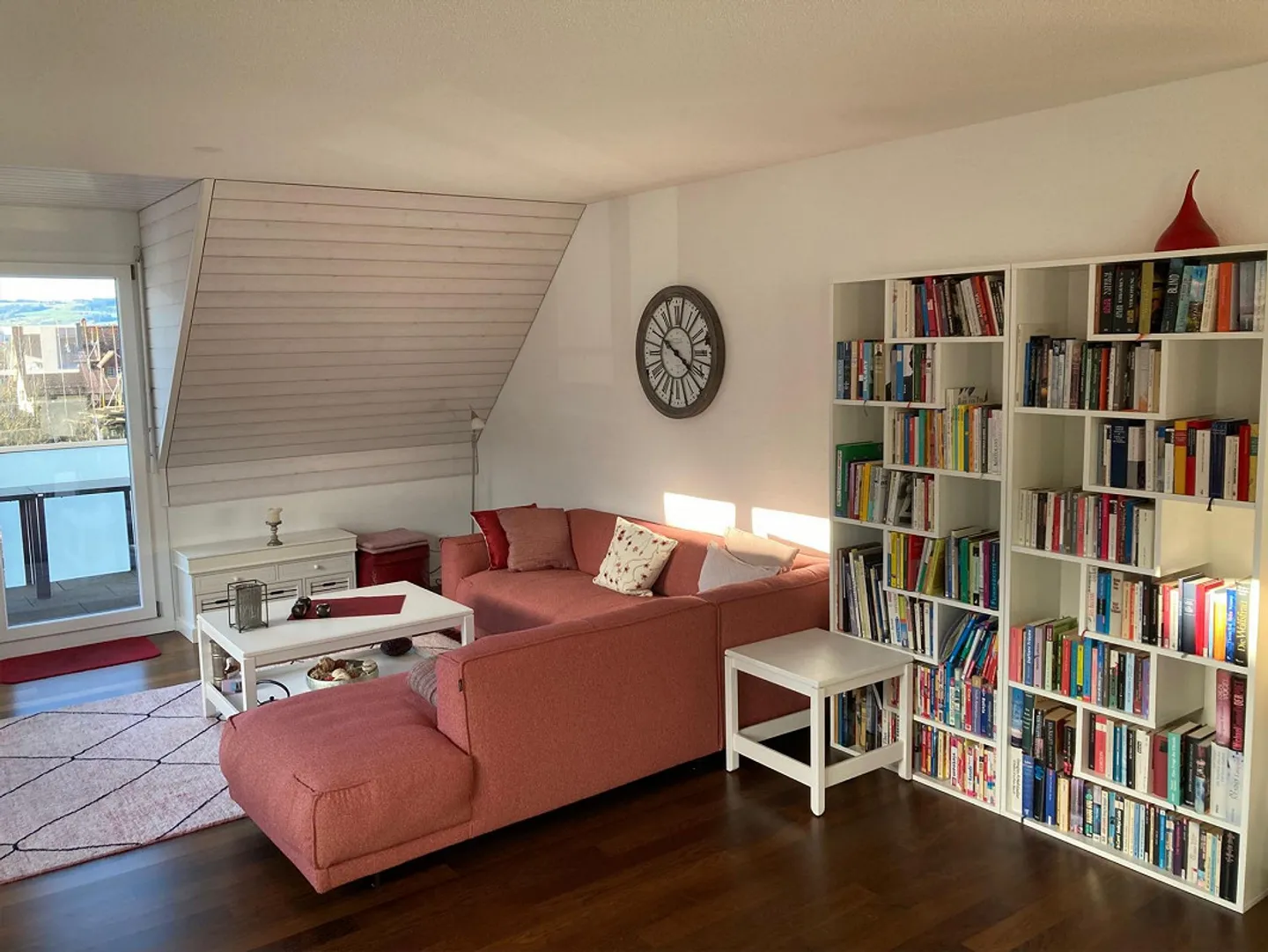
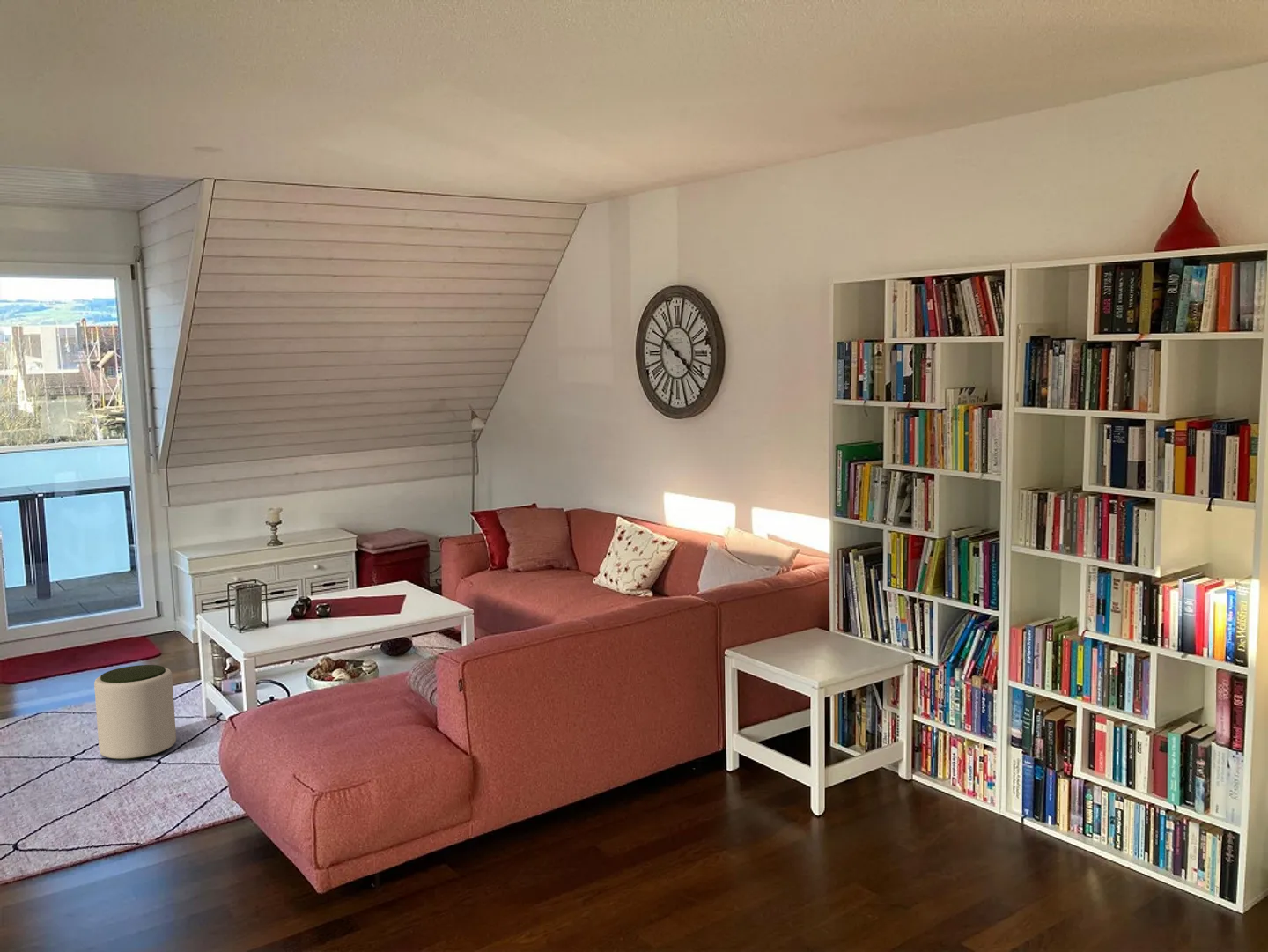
+ plant pot [93,664,177,761]
